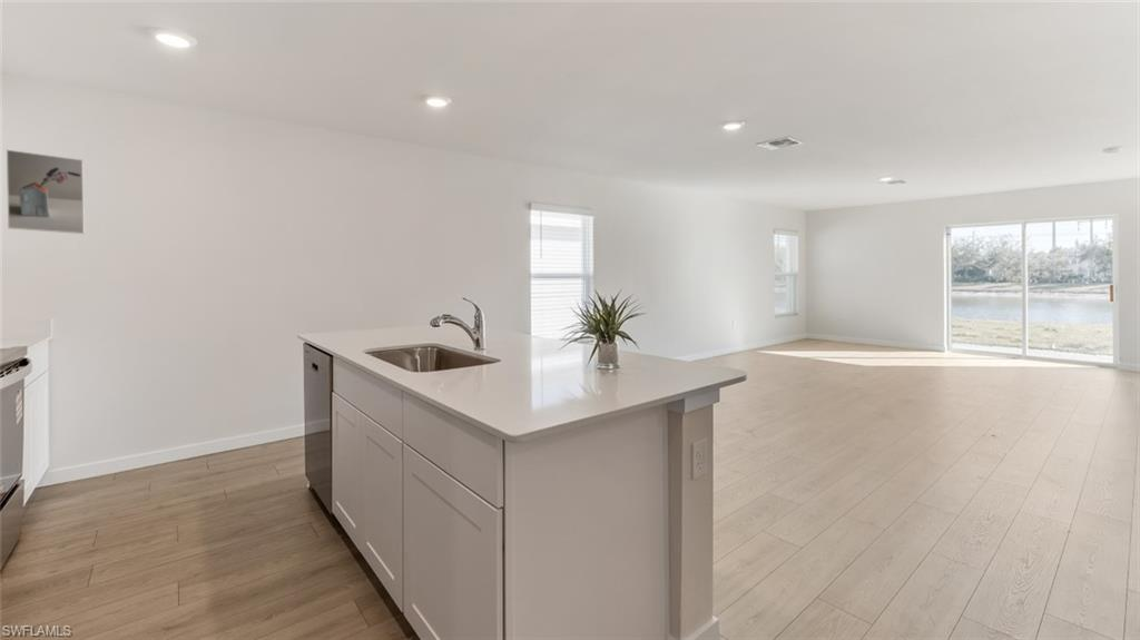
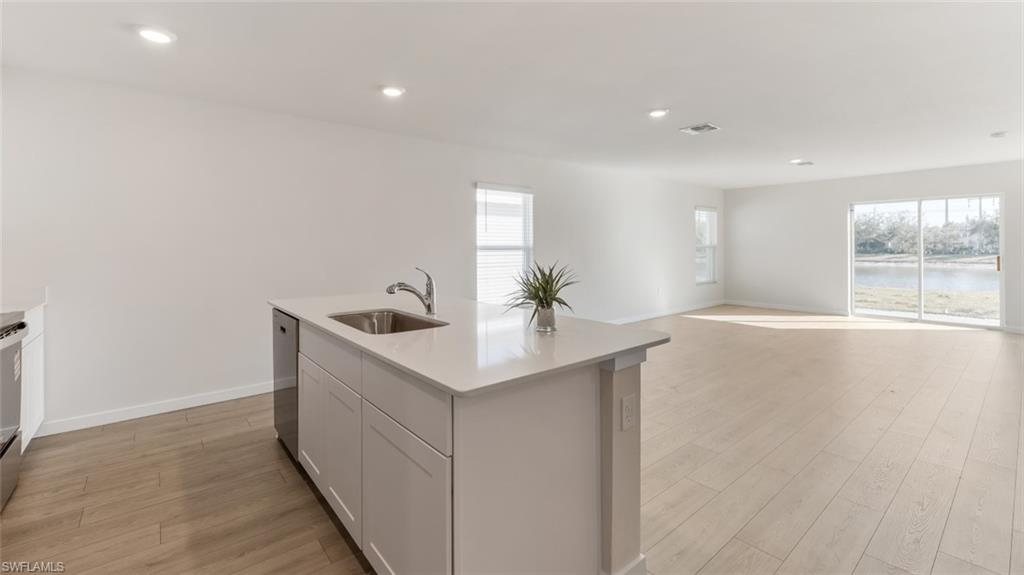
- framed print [6,149,86,235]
